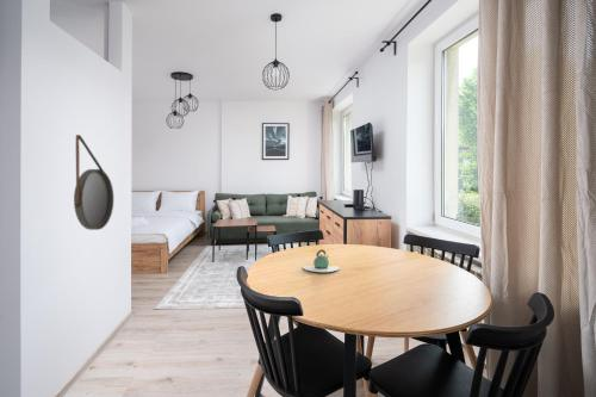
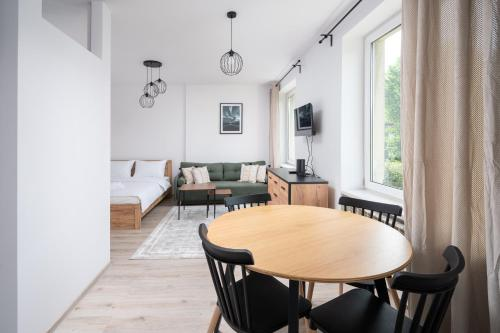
- teapot [302,248,341,273]
- home mirror [73,134,114,231]
